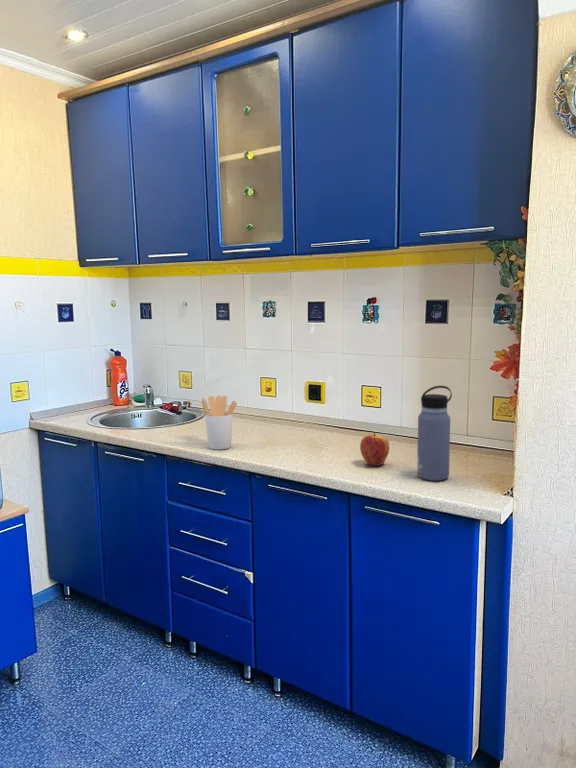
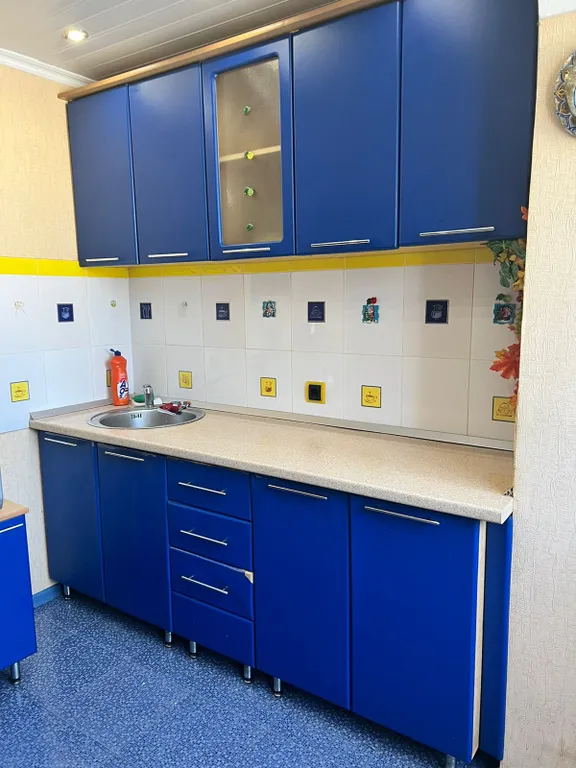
- apple [359,432,390,467]
- water bottle [416,385,453,482]
- utensil holder [201,395,238,451]
